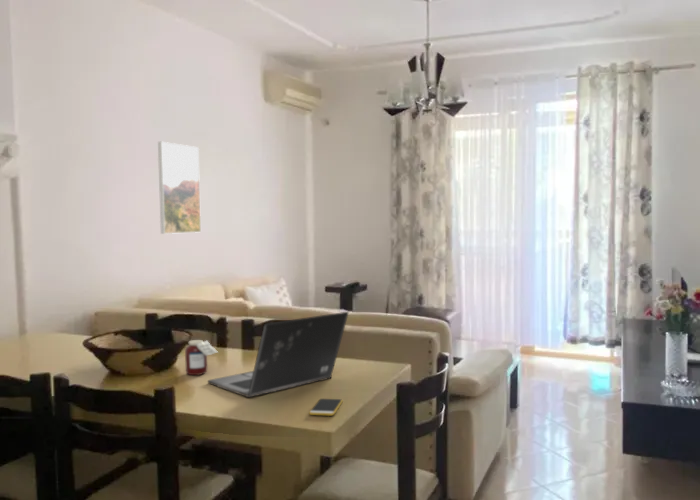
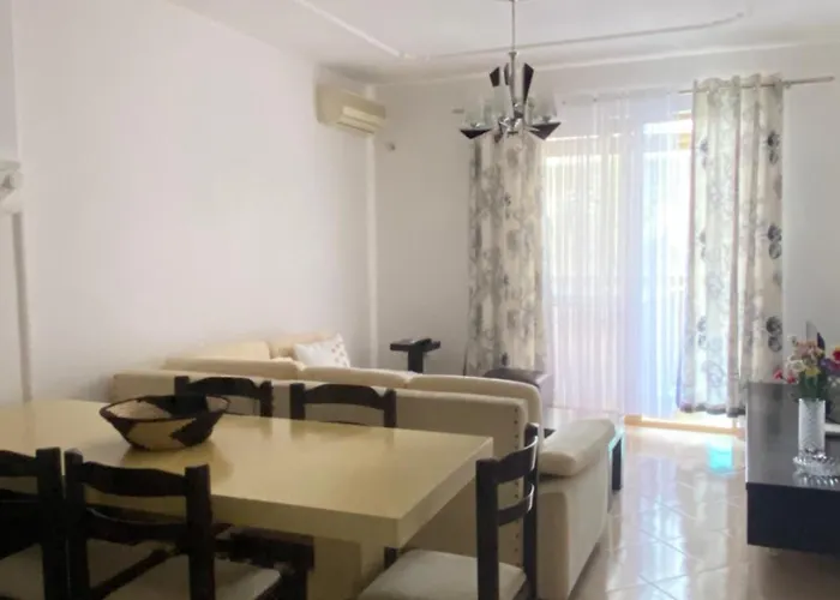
- smartphone [308,398,344,417]
- laptop [207,311,350,398]
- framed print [157,141,202,235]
- jar [184,339,220,376]
